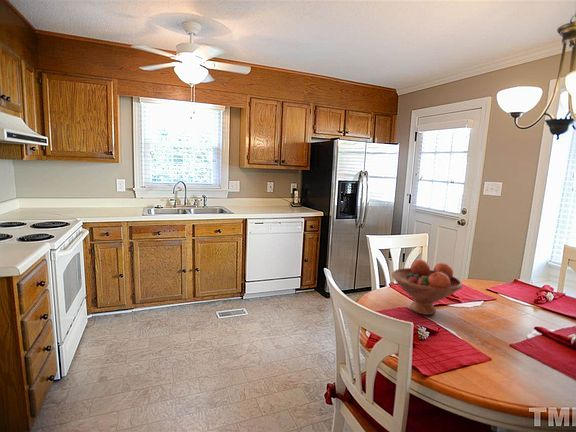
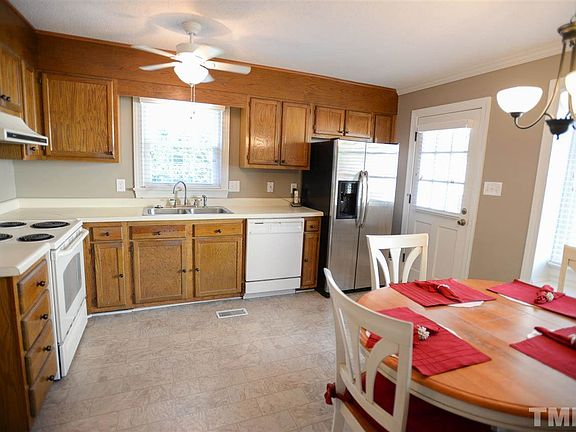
- fruit bowl [391,259,464,316]
